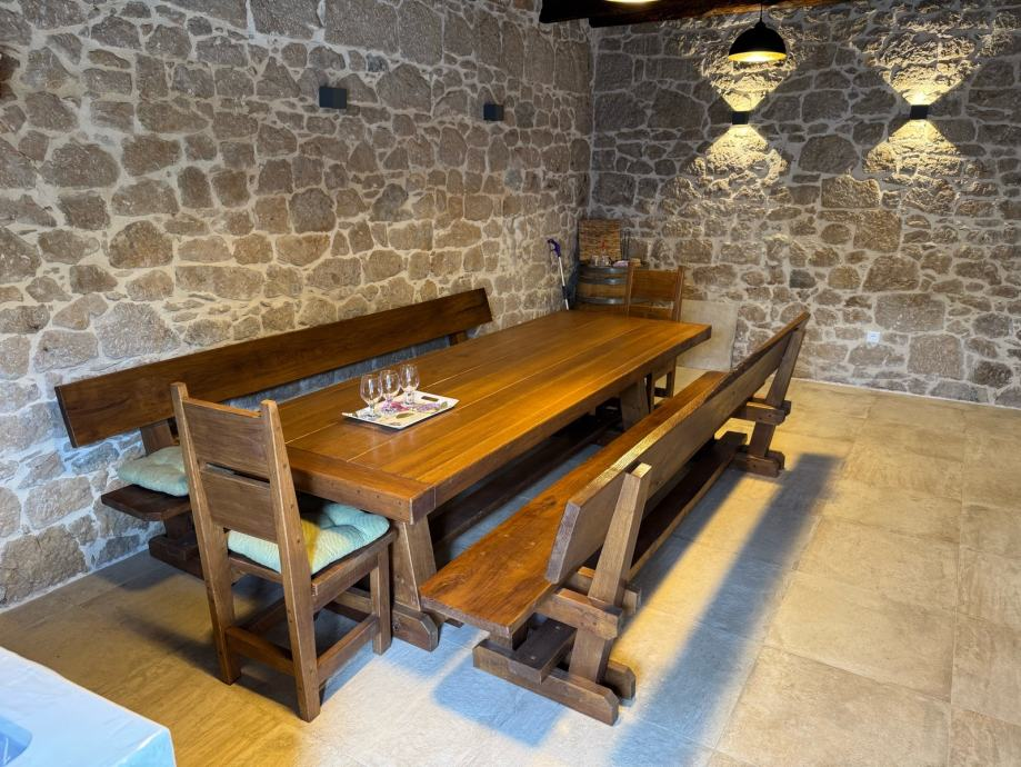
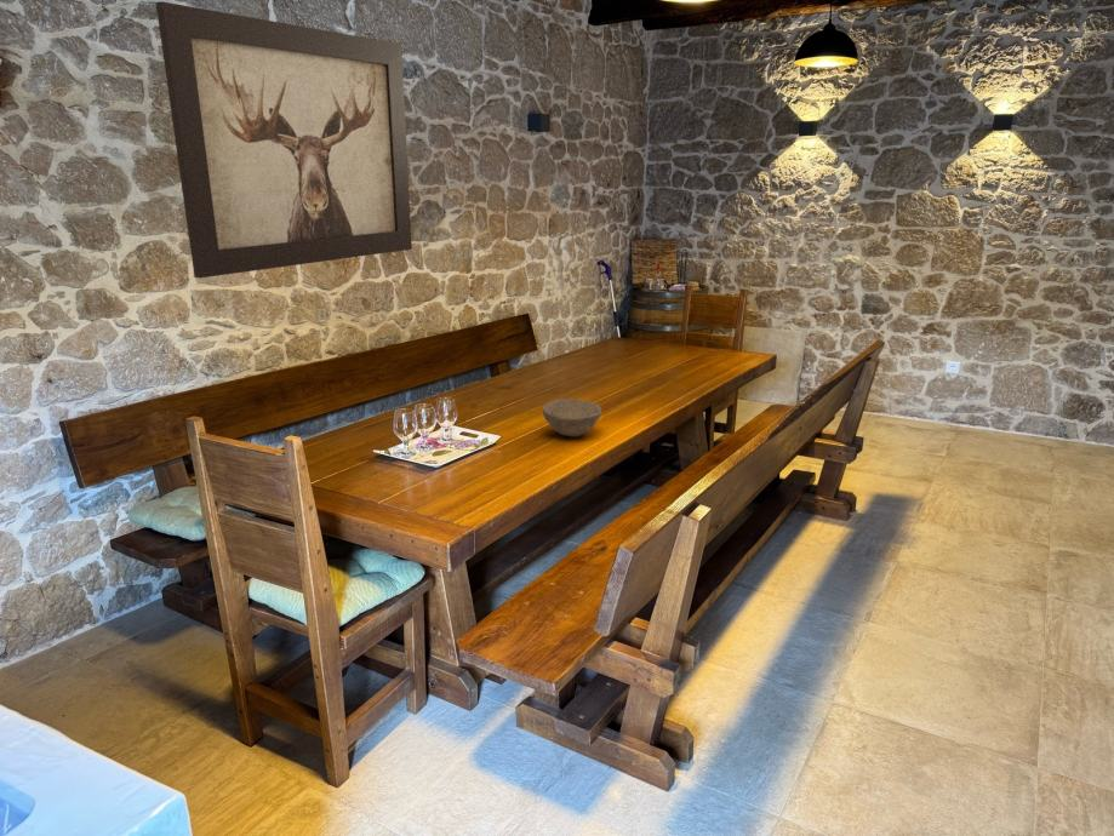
+ wall art [155,0,413,279]
+ bowl [542,397,602,439]
